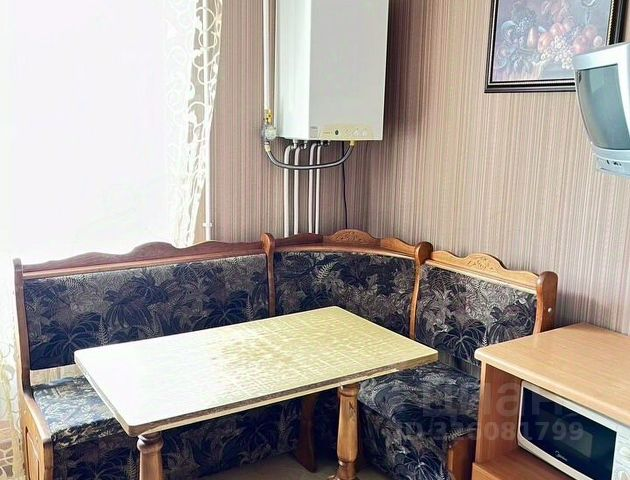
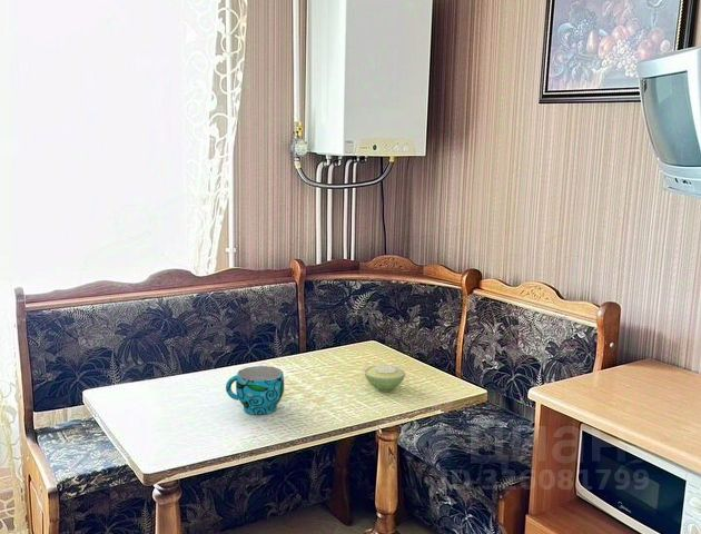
+ cup [225,365,285,416]
+ sugar bowl [364,364,406,393]
